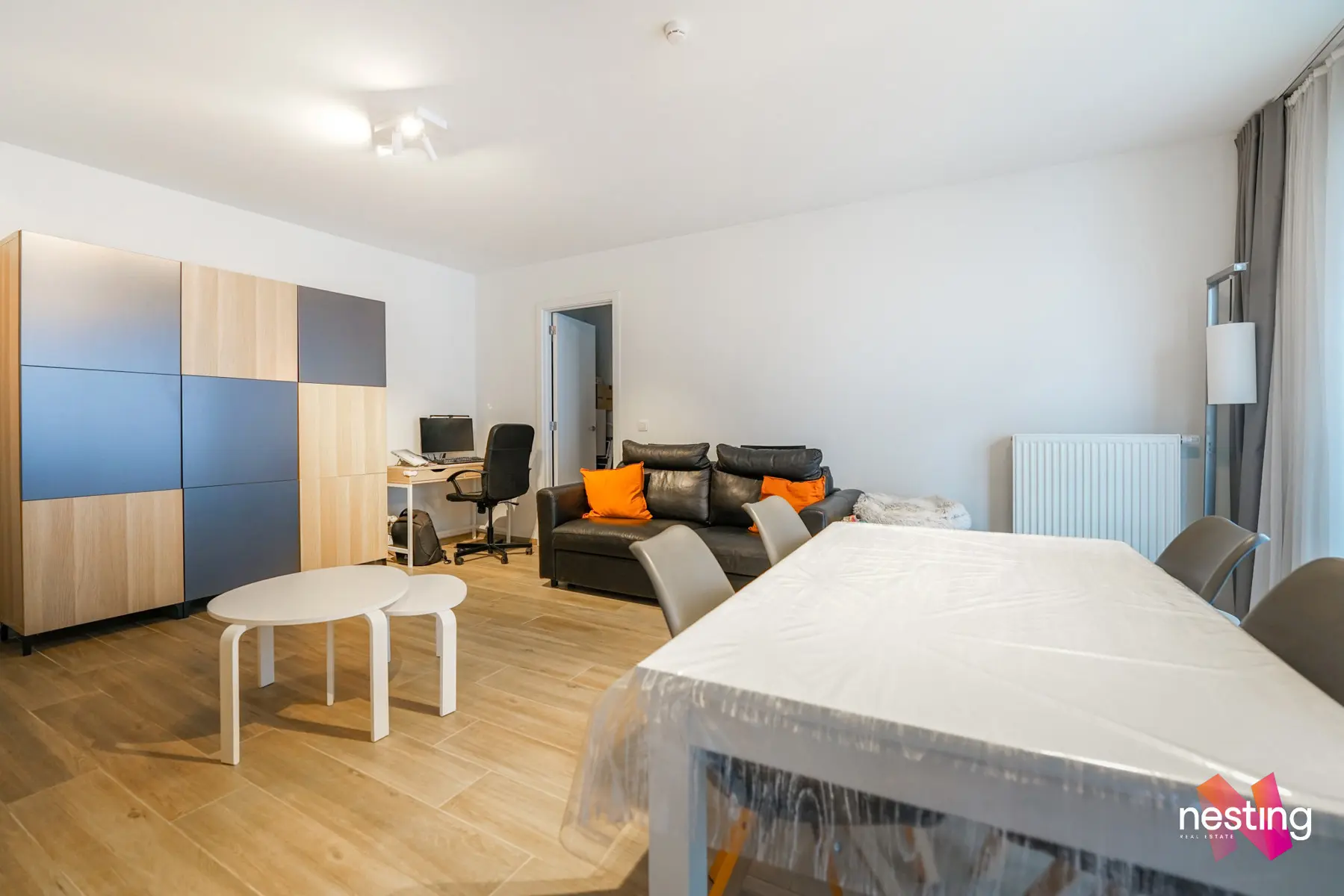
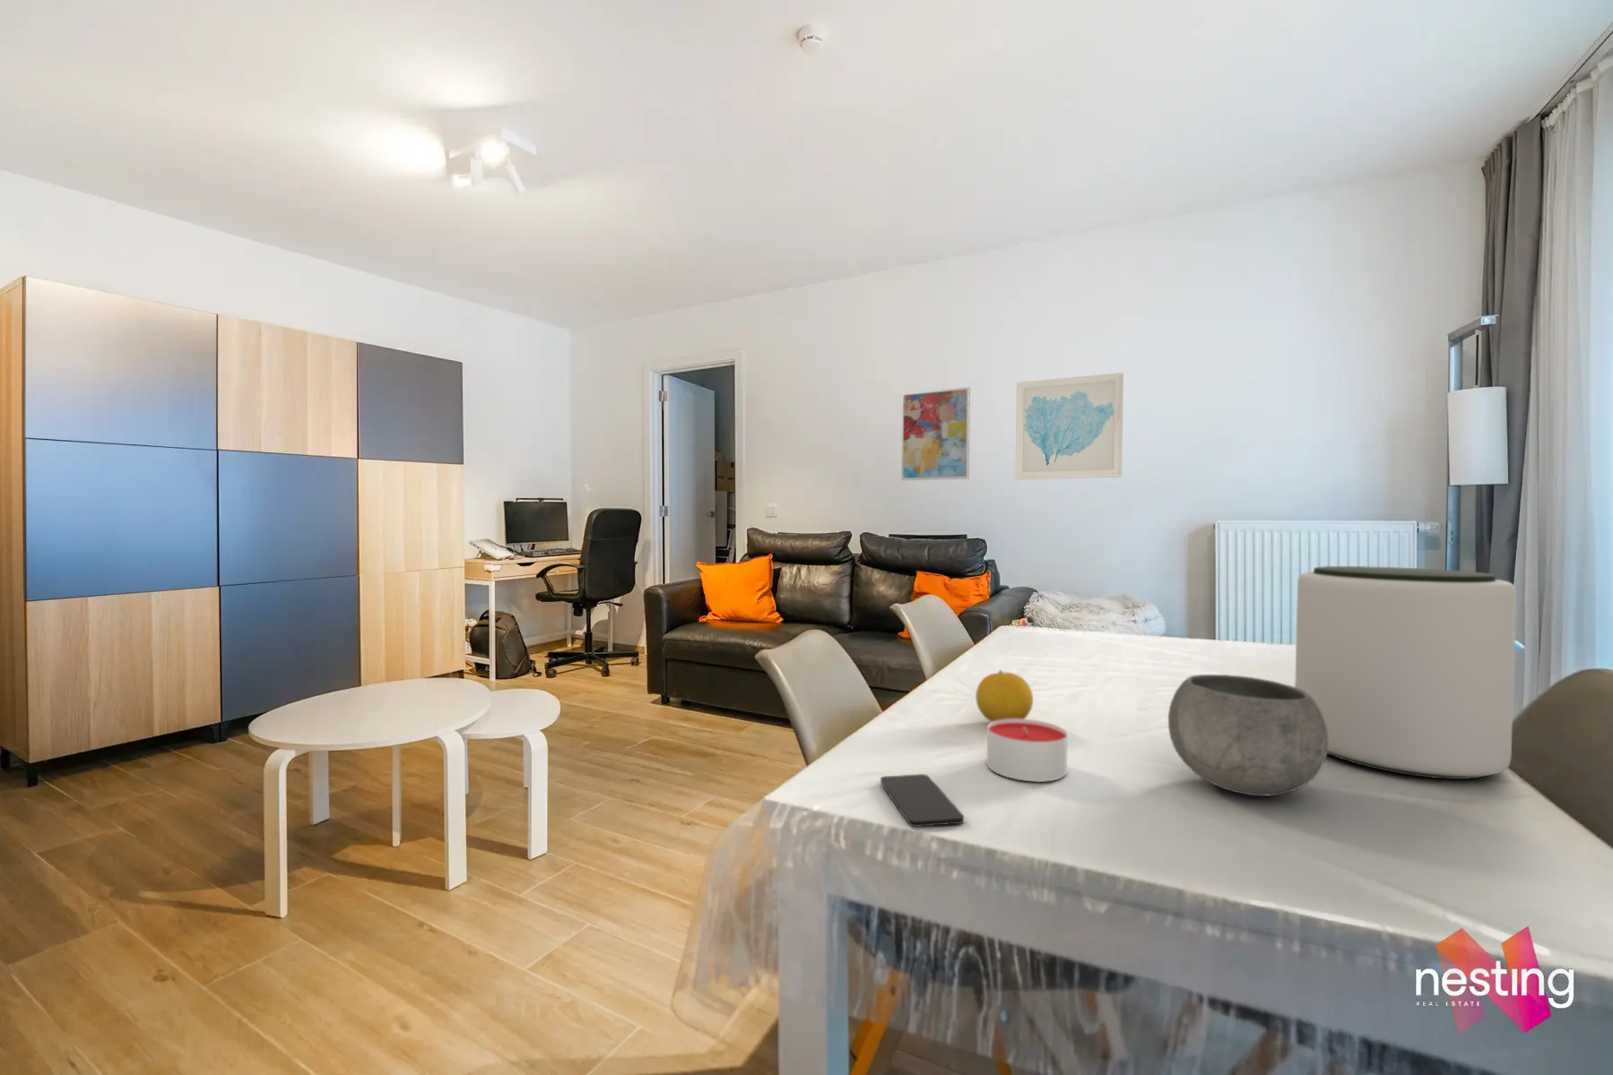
+ wall art [1015,372,1125,480]
+ smartphone [880,773,965,828]
+ fruit [975,669,1033,722]
+ bowl [1168,673,1327,798]
+ wall art [900,386,971,482]
+ plant pot [1294,565,1517,780]
+ candle [987,719,1069,783]
